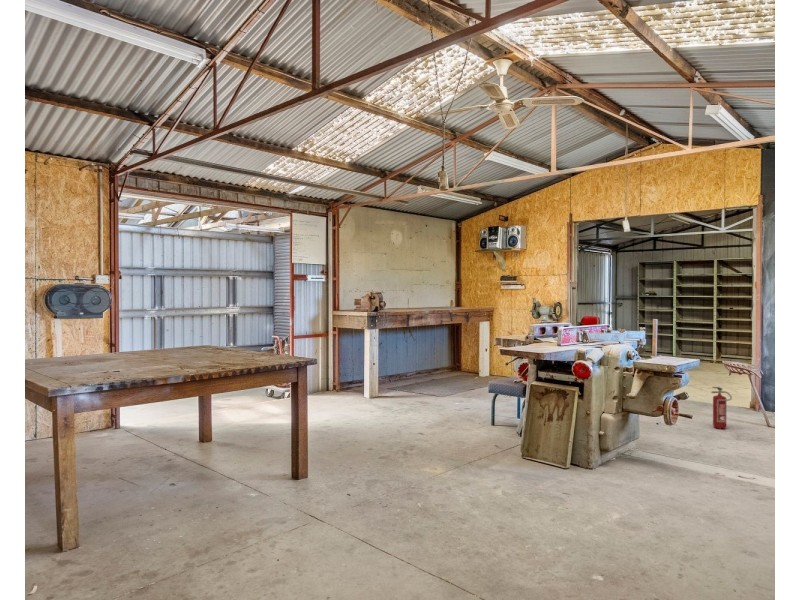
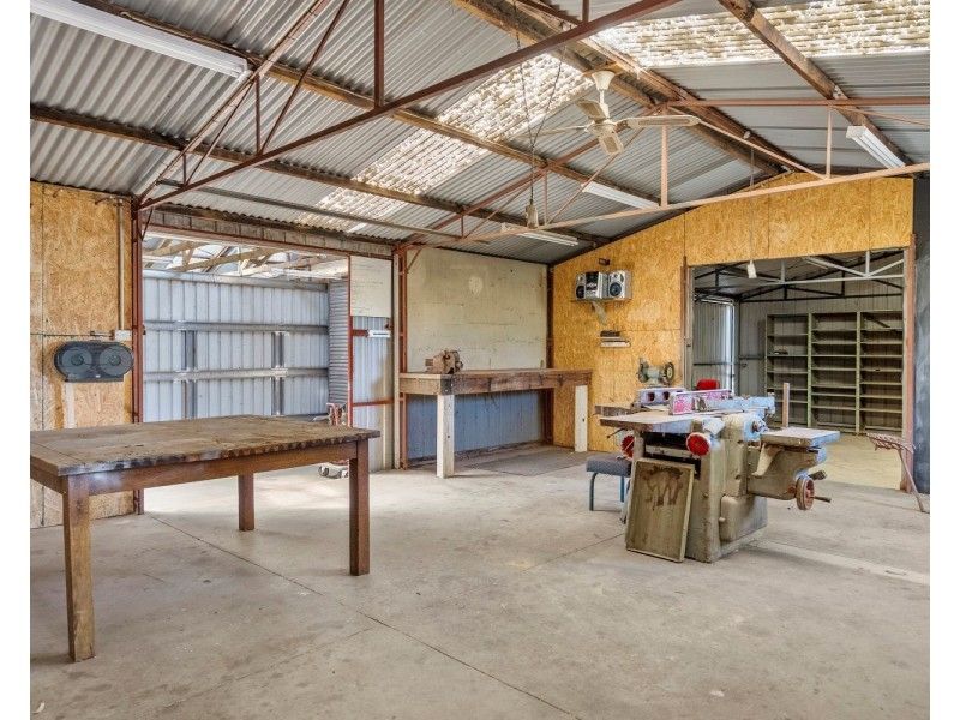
- fire extinguisher [710,386,733,430]
